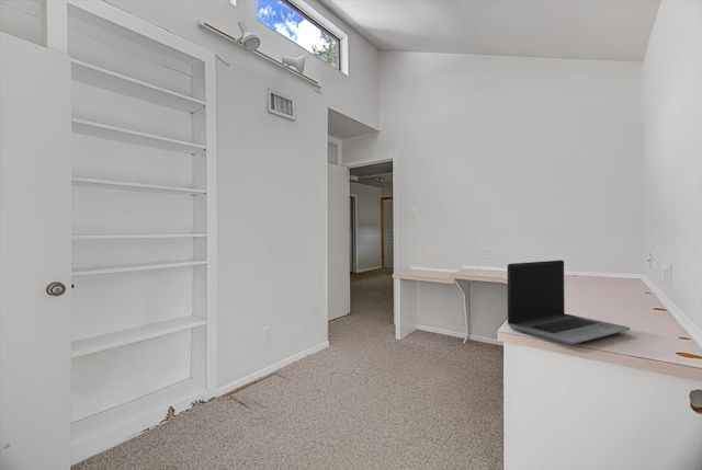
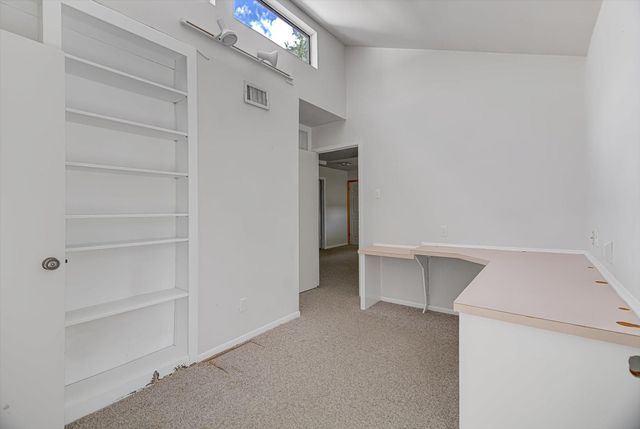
- laptop computer [507,260,632,345]
